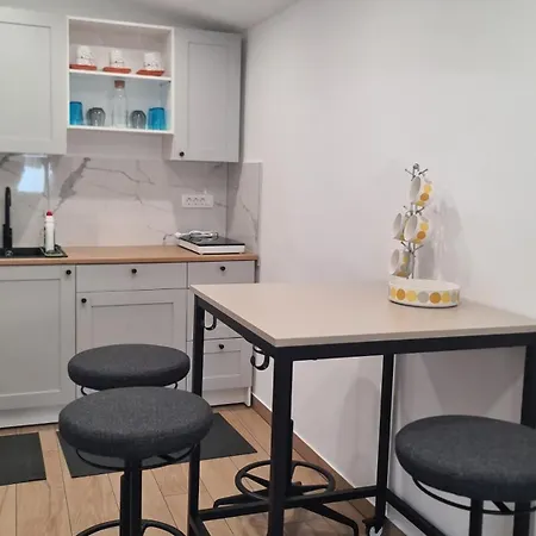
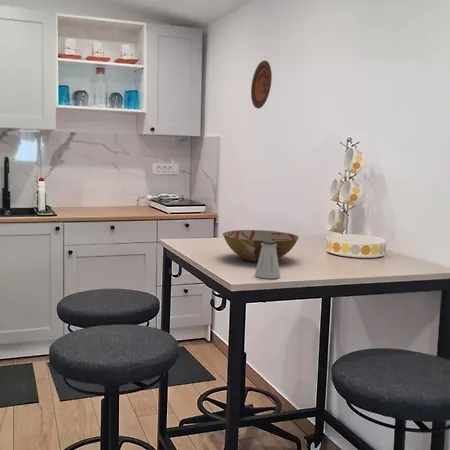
+ bowl [222,229,299,263]
+ decorative plate [250,60,273,110]
+ saltshaker [254,241,281,279]
